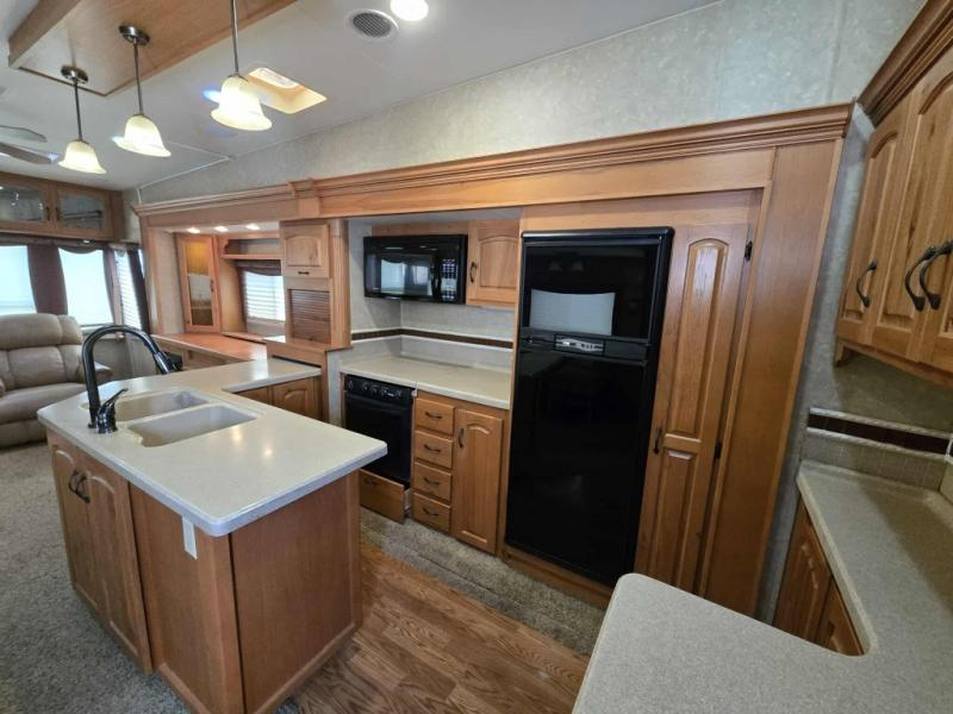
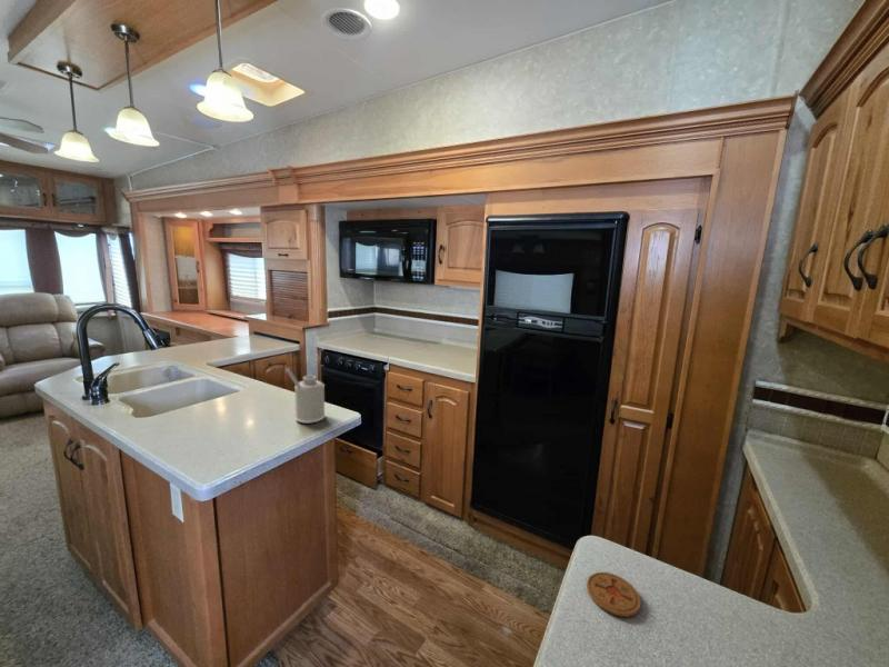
+ coaster [586,571,642,618]
+ soap dispenser [284,367,326,425]
